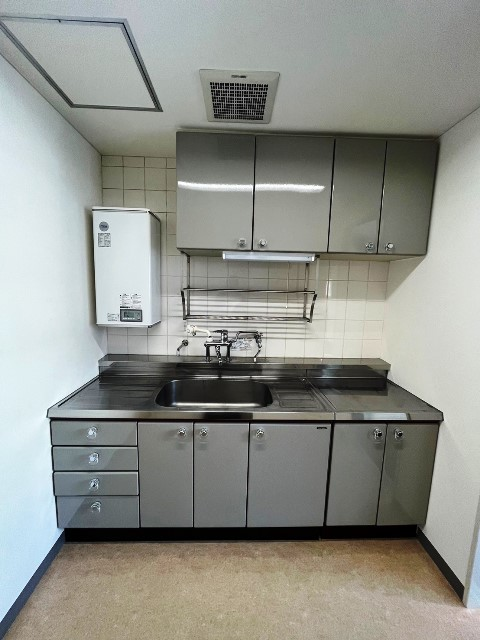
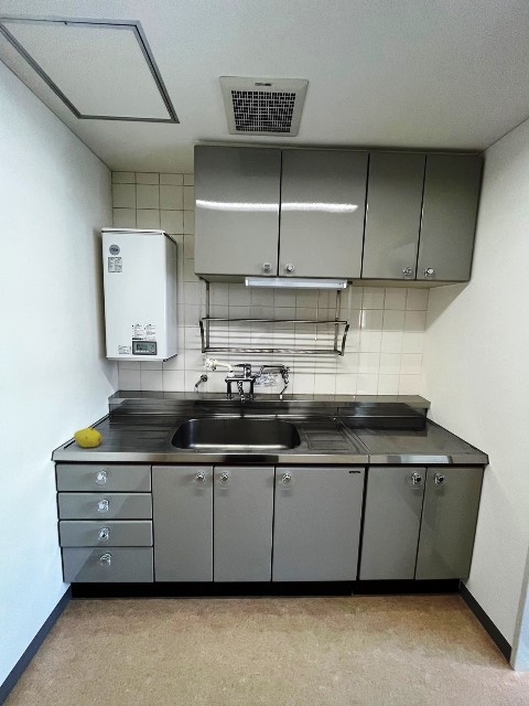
+ fruit [73,427,102,448]
